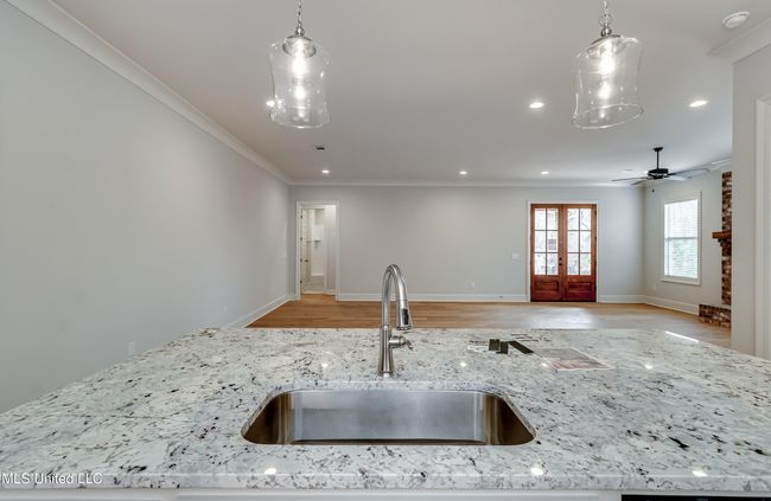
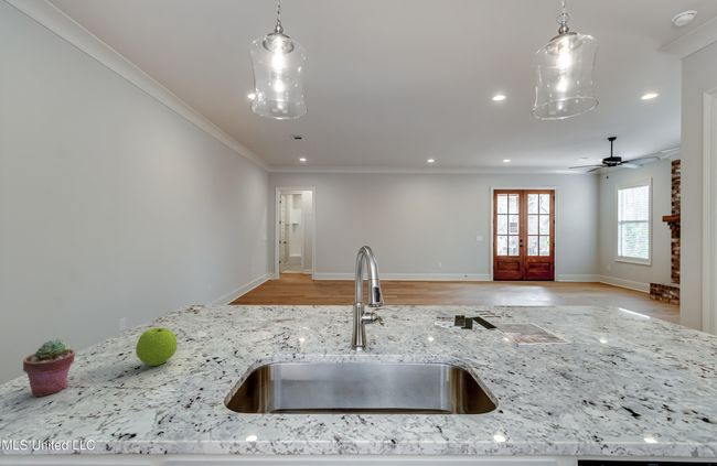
+ apple [135,327,178,367]
+ potted succulent [22,338,76,398]
